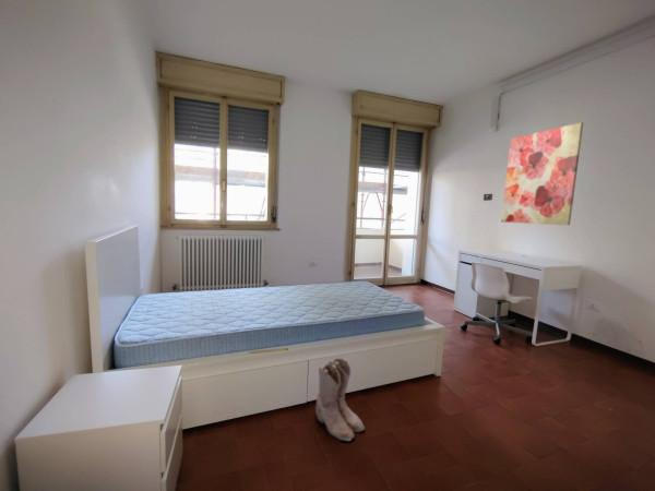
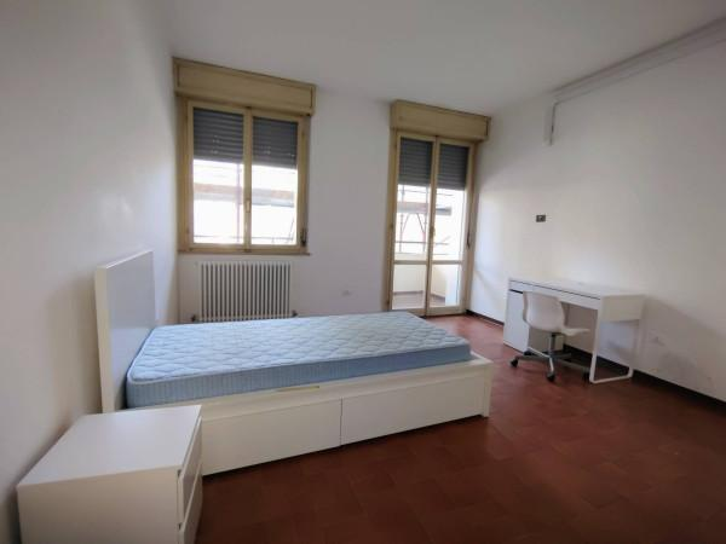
- boots [314,357,366,442]
- wall art [500,121,584,226]
